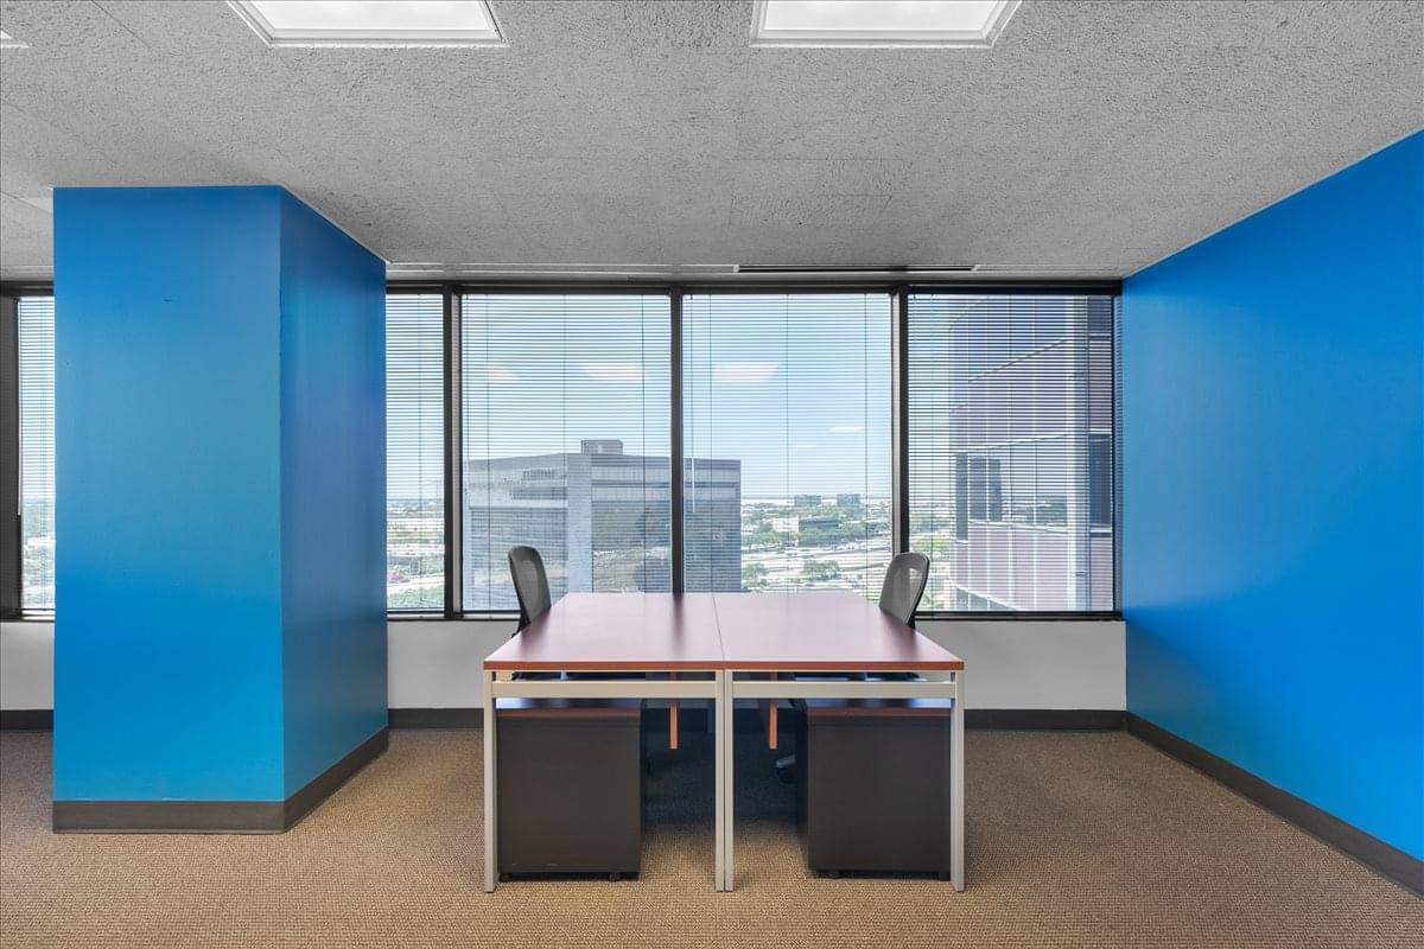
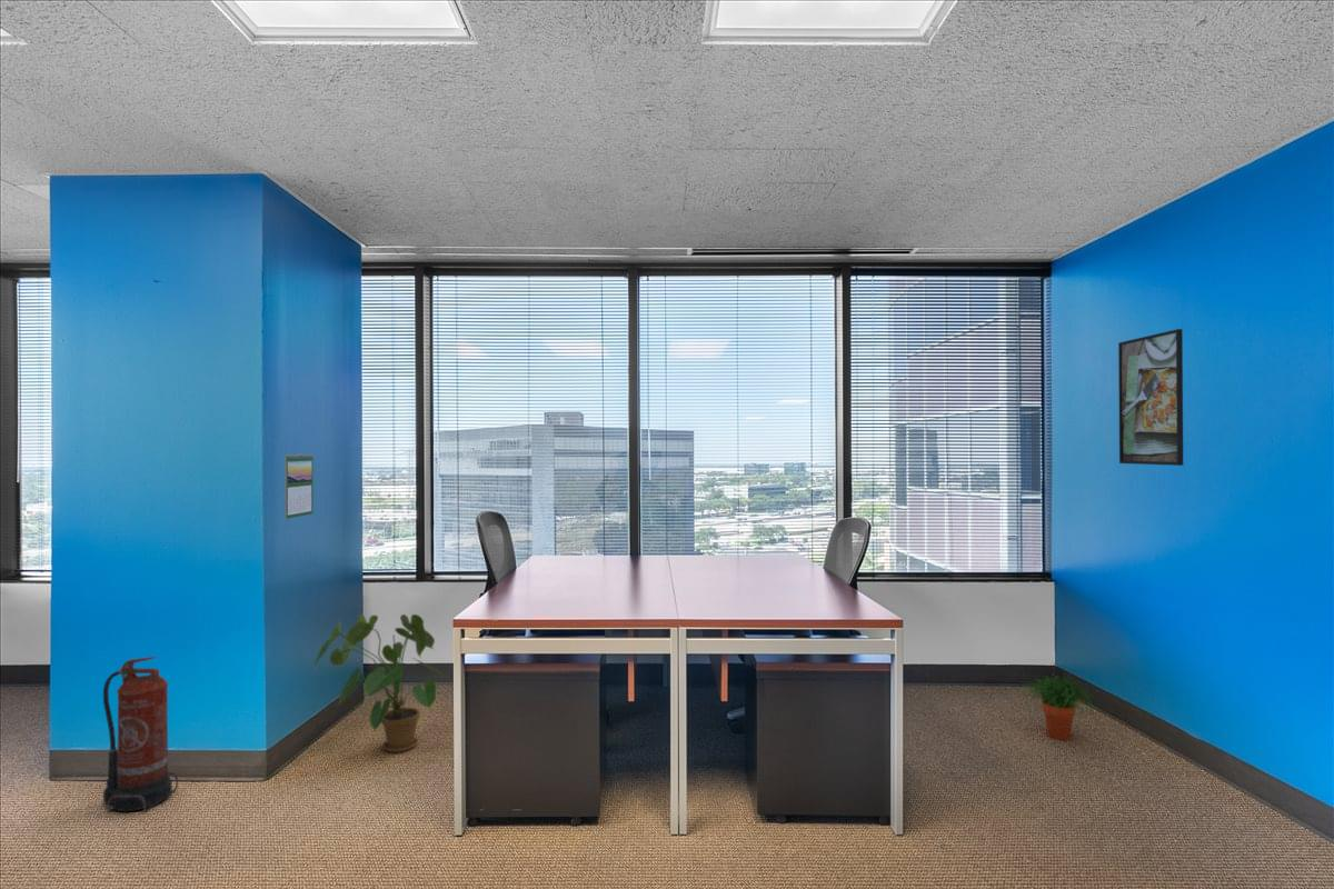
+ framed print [1117,328,1184,467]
+ fire extinguisher [102,656,179,812]
+ potted plant [1022,673,1095,741]
+ house plant [312,613,444,753]
+ calendar [283,452,313,520]
